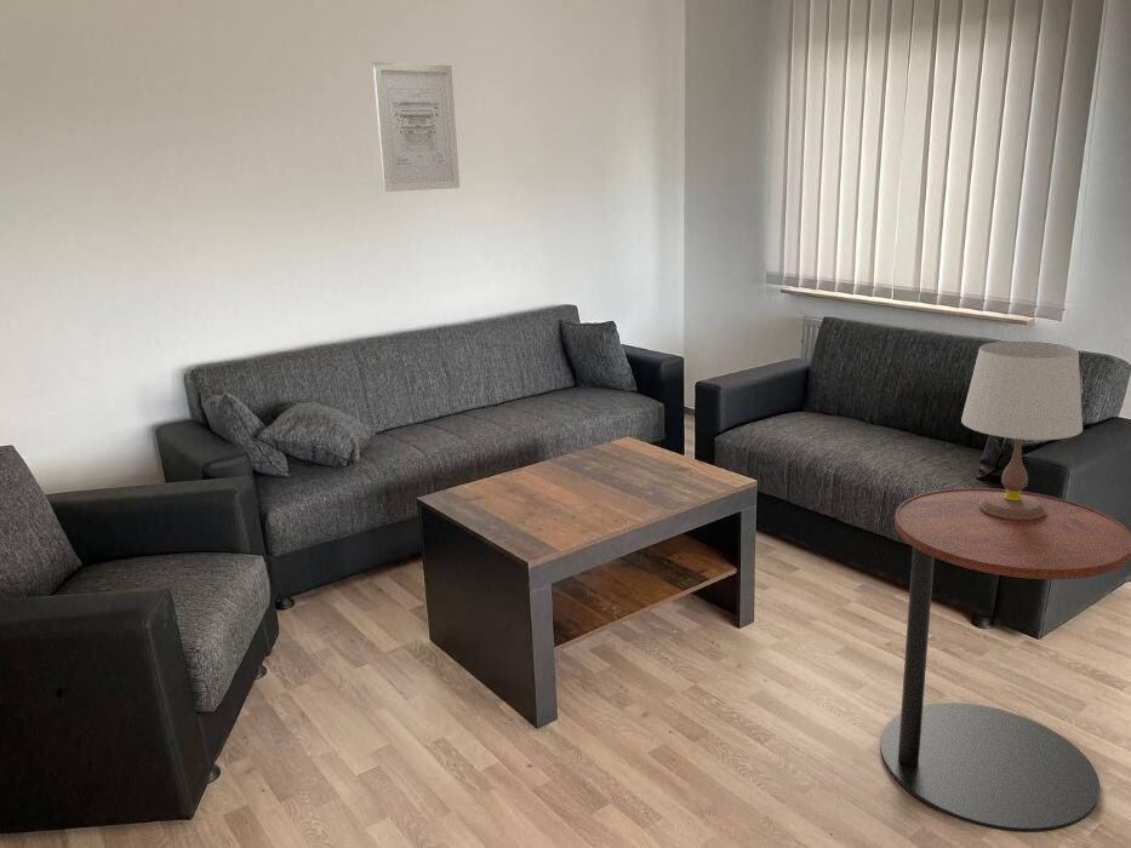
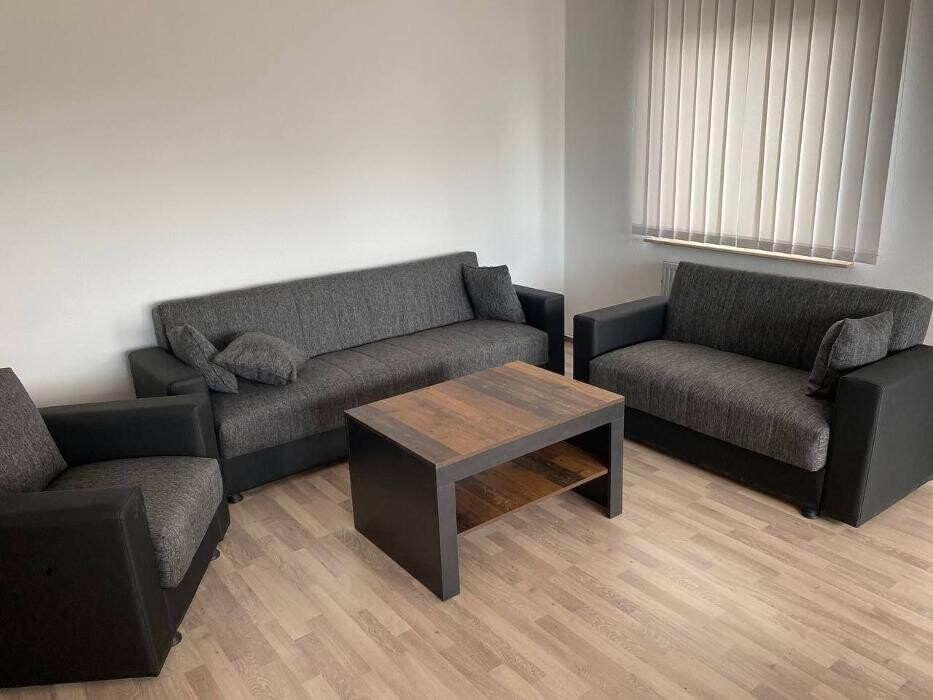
- table lamp [960,340,1084,521]
- wall art [372,61,461,193]
- side table [879,487,1131,833]
